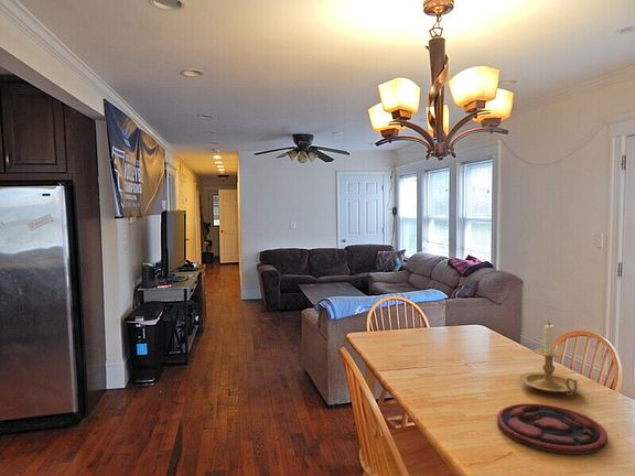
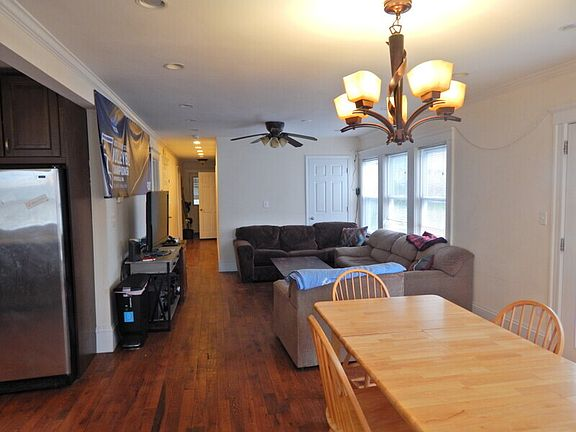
- candle holder [518,322,580,397]
- plate [496,402,609,455]
